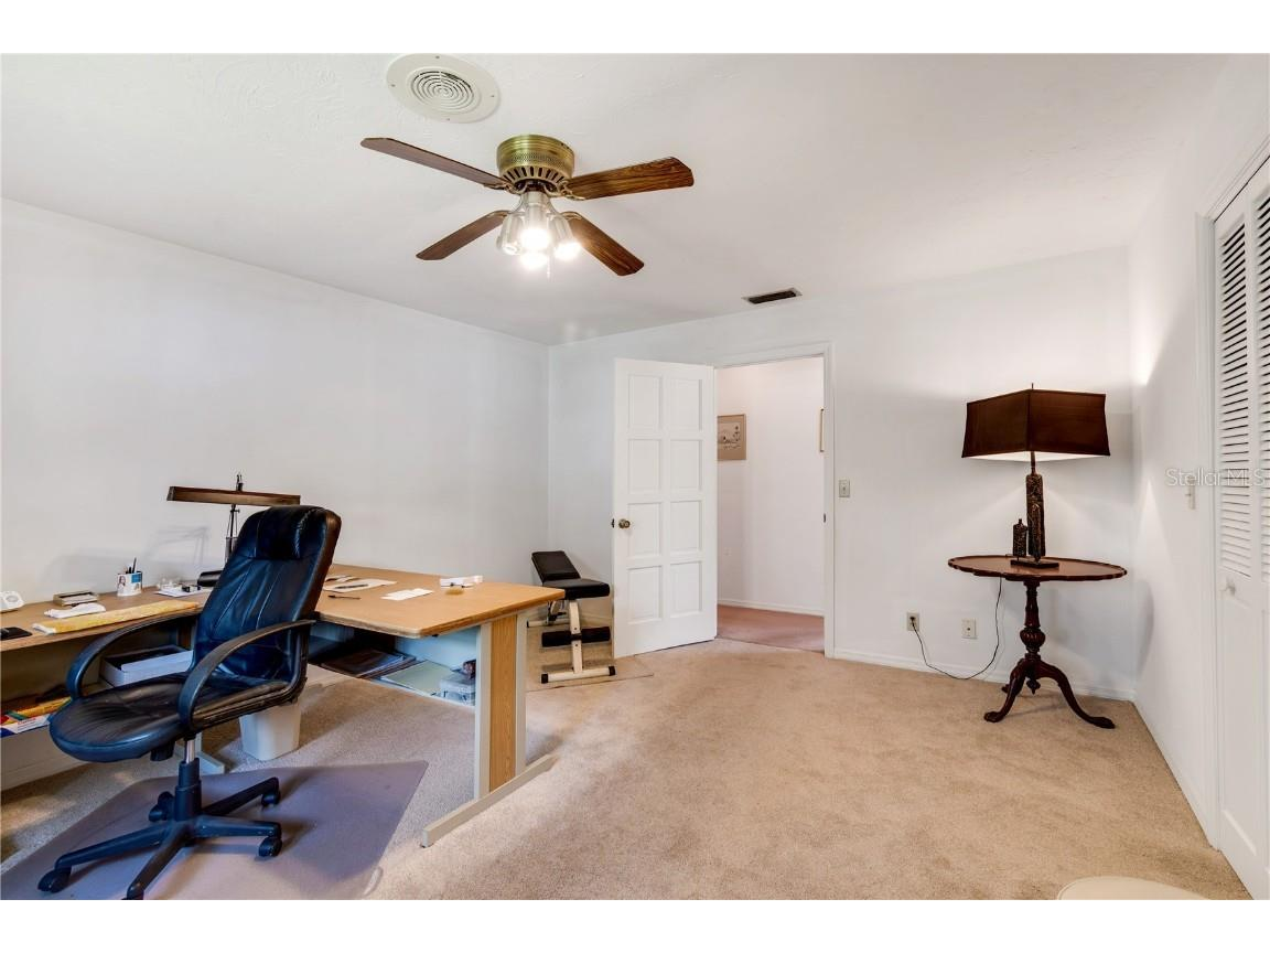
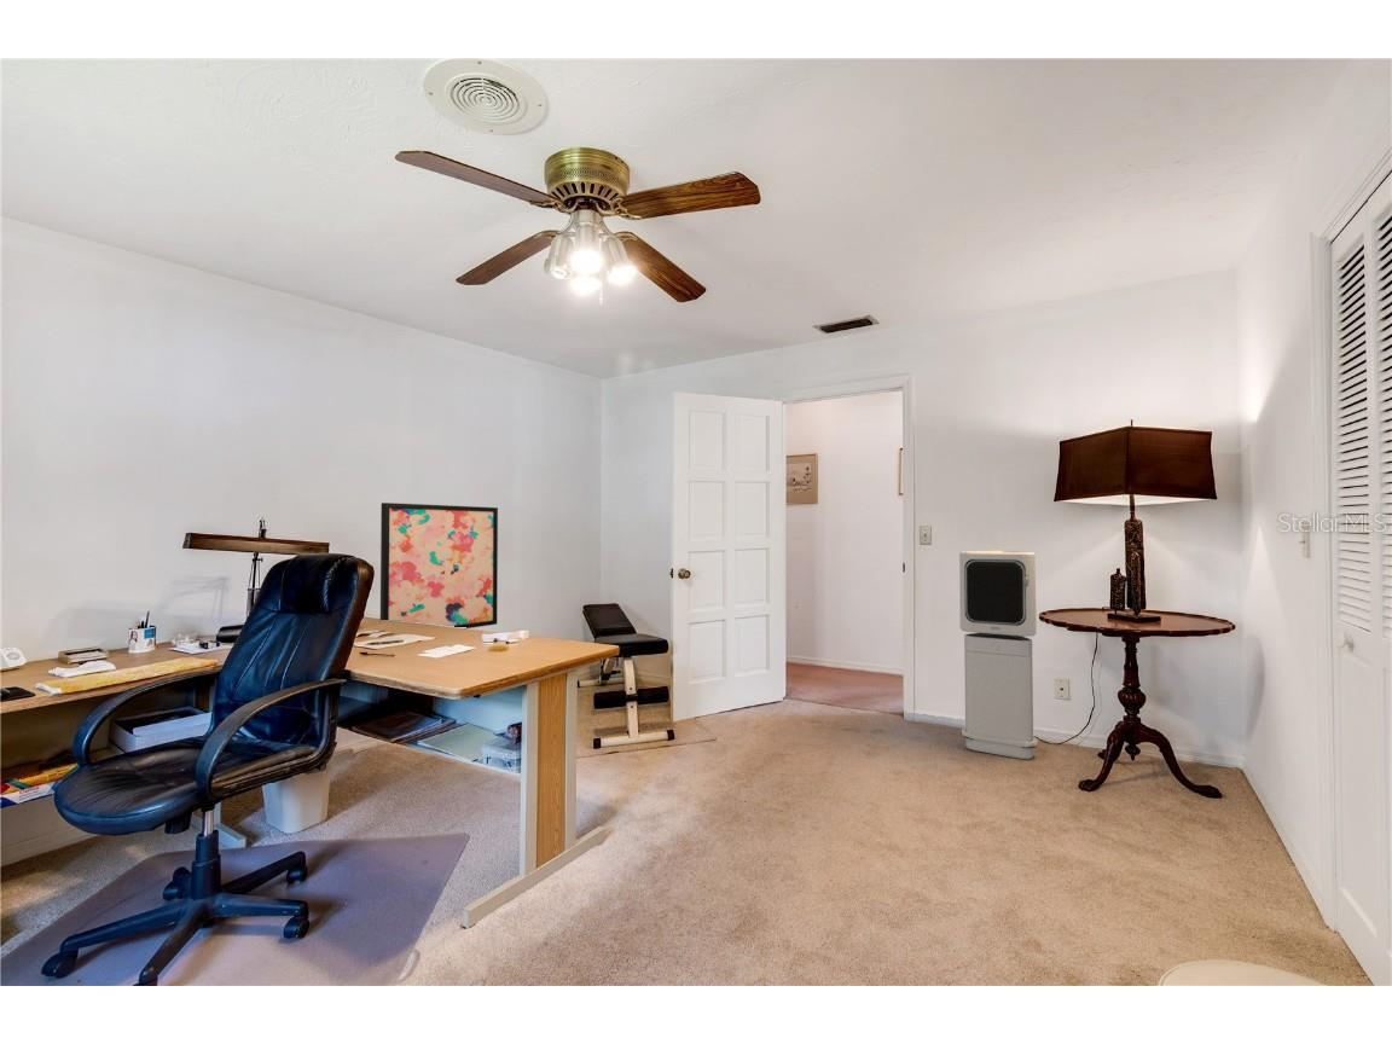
+ wall art [379,501,499,630]
+ air purifier [958,550,1039,760]
